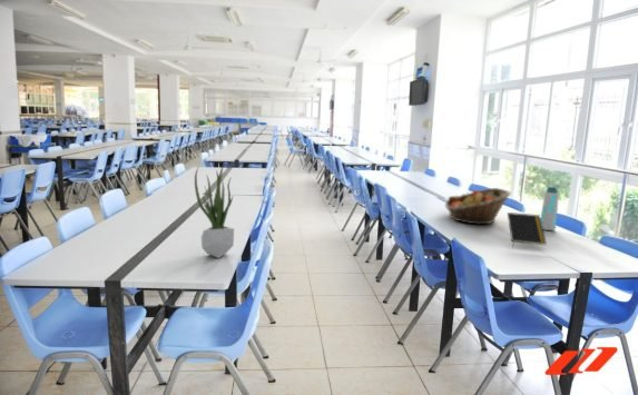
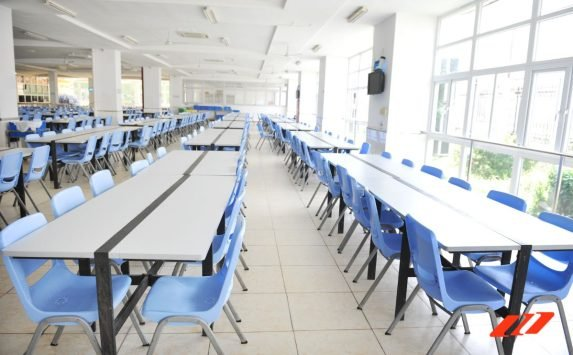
- notepad [507,211,548,248]
- water bottle [540,184,560,231]
- potted plant [194,164,235,259]
- fruit basket [444,187,512,226]
